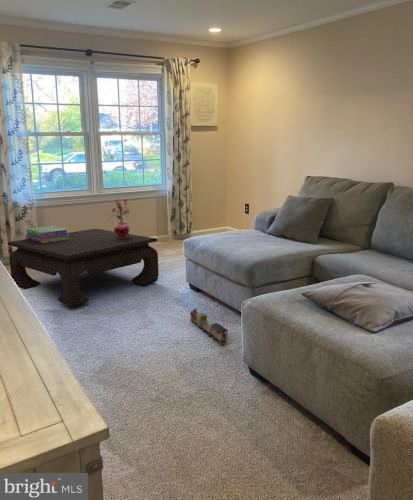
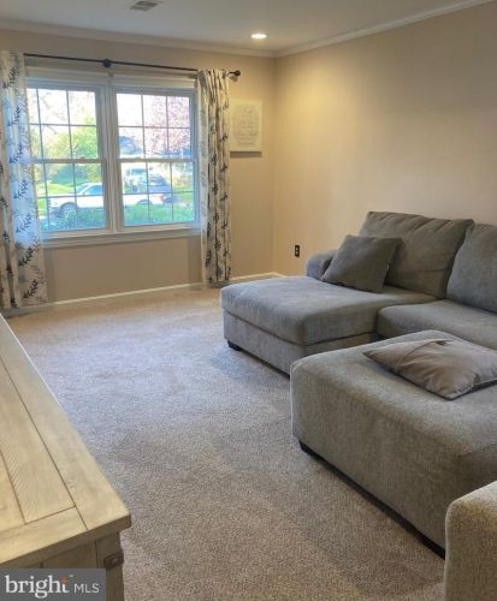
- coffee table [7,228,160,308]
- toy train [189,308,229,345]
- stack of books [25,225,69,243]
- potted plant [109,197,132,238]
